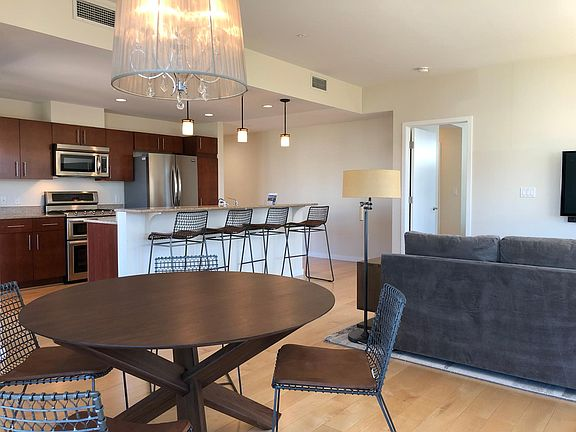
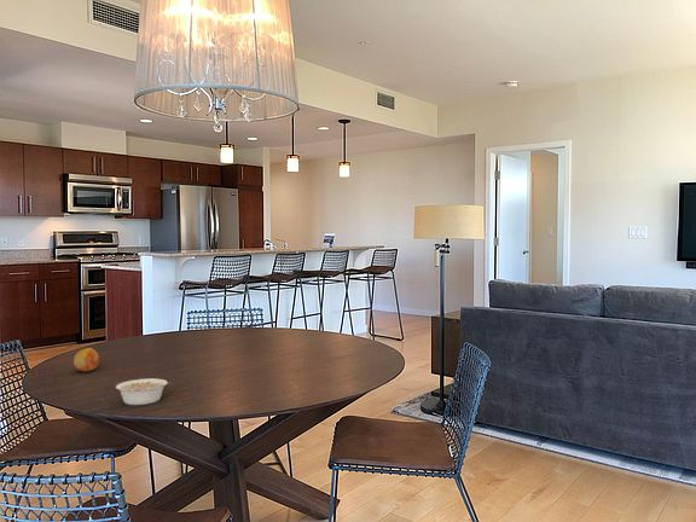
+ fruit [72,347,100,373]
+ legume [115,377,170,406]
